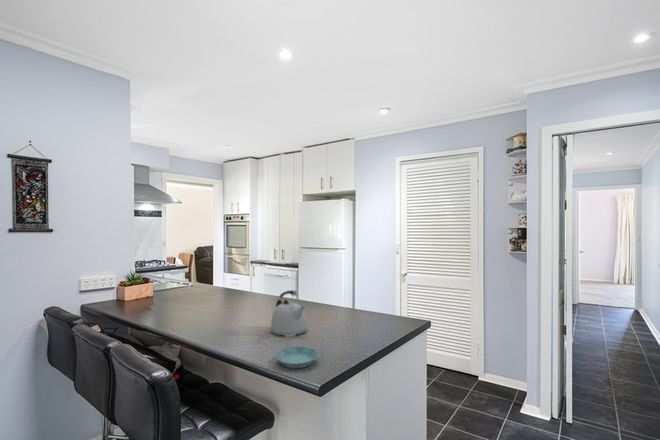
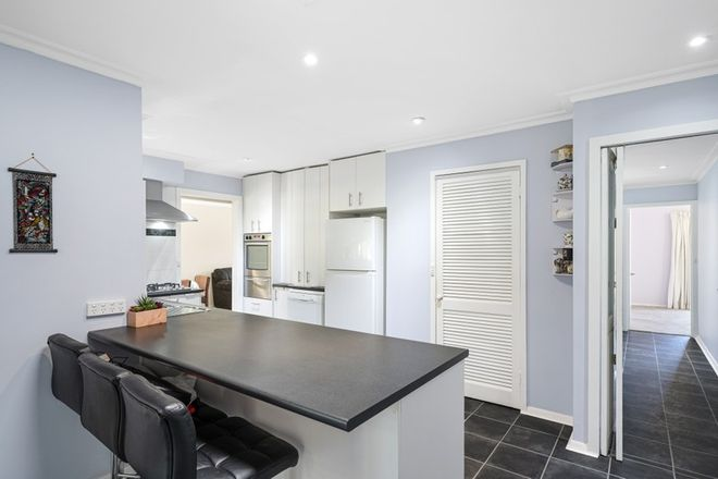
- kettle [270,289,308,338]
- saucer [276,346,319,369]
